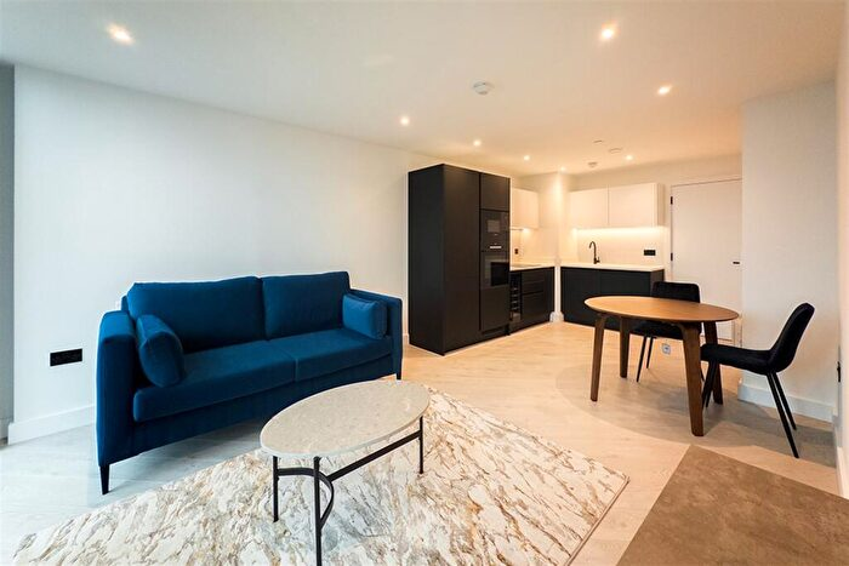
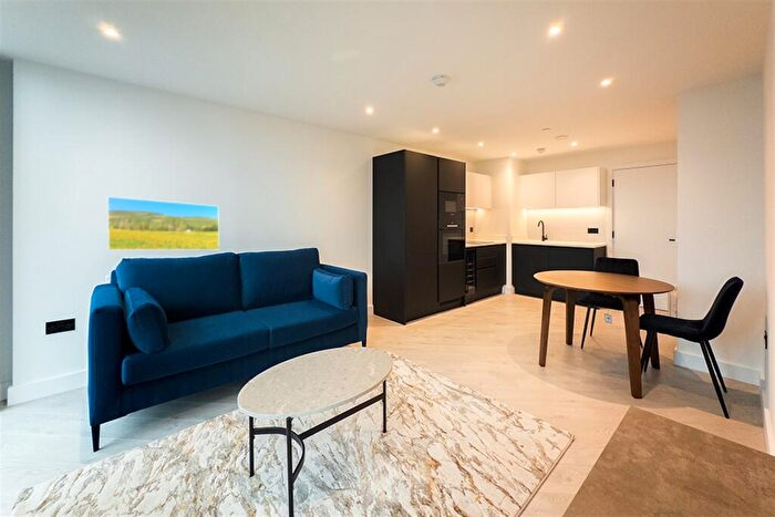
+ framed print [106,195,220,251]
